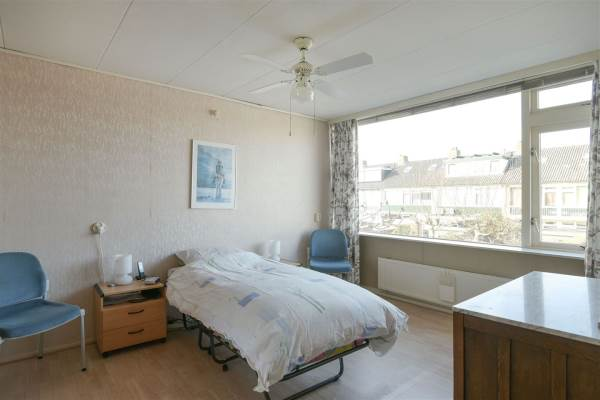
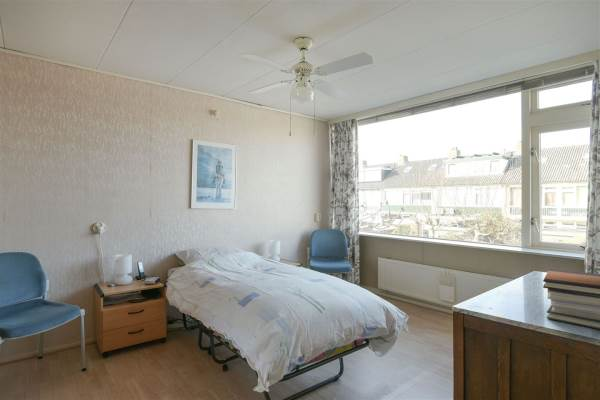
+ book stack [542,268,600,330]
